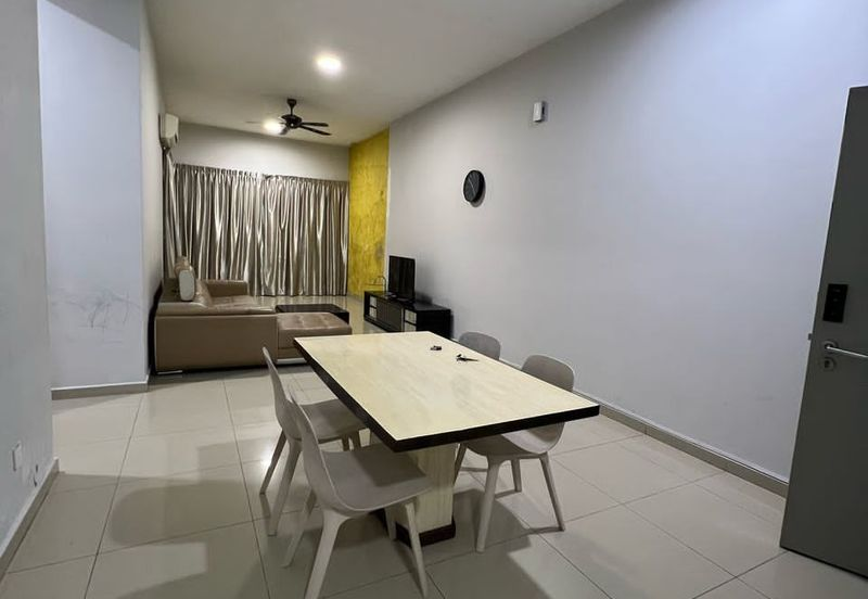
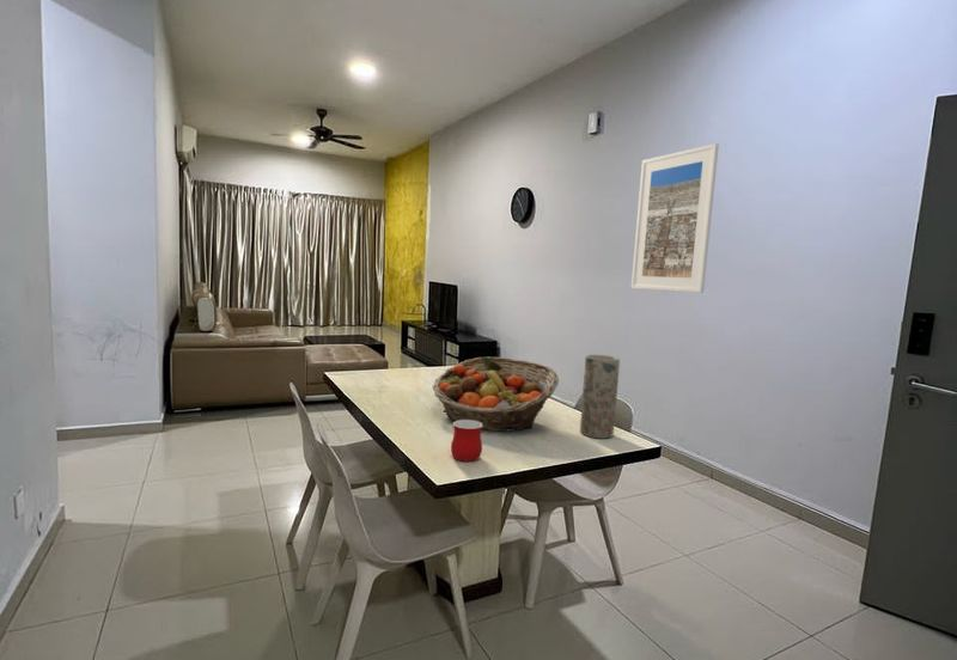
+ vase [579,354,621,440]
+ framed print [630,142,720,294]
+ fruit basket [432,356,560,433]
+ mug [450,420,483,463]
